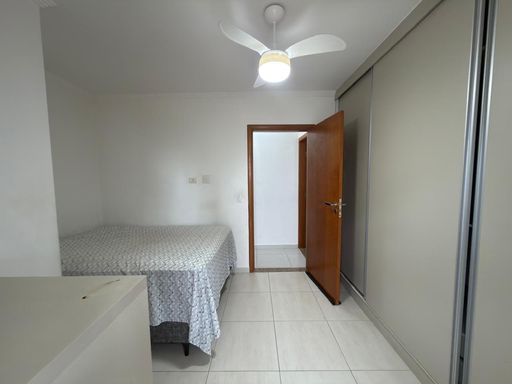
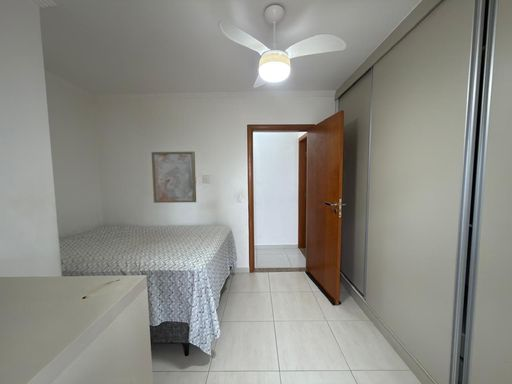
+ wall art [150,151,197,204]
